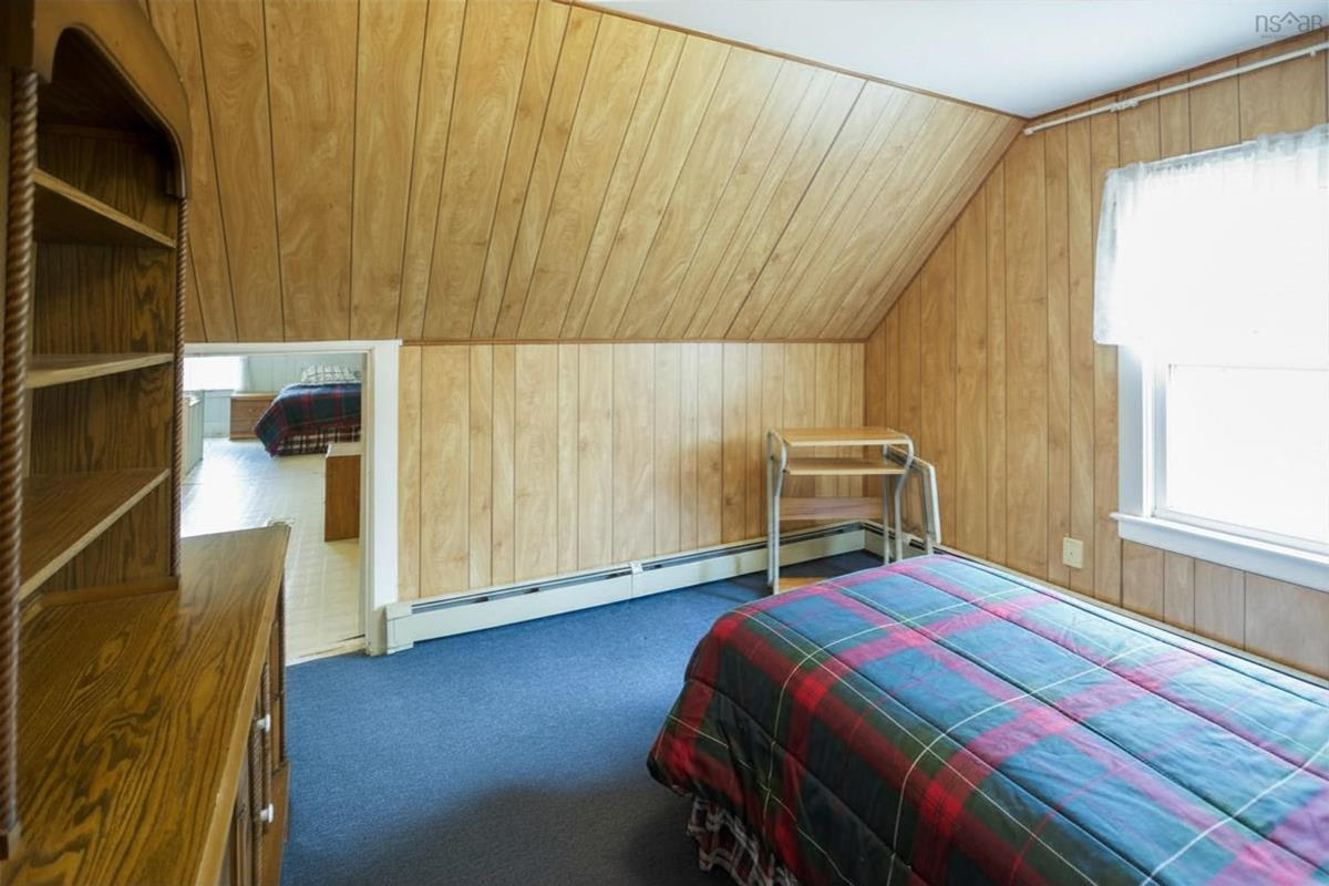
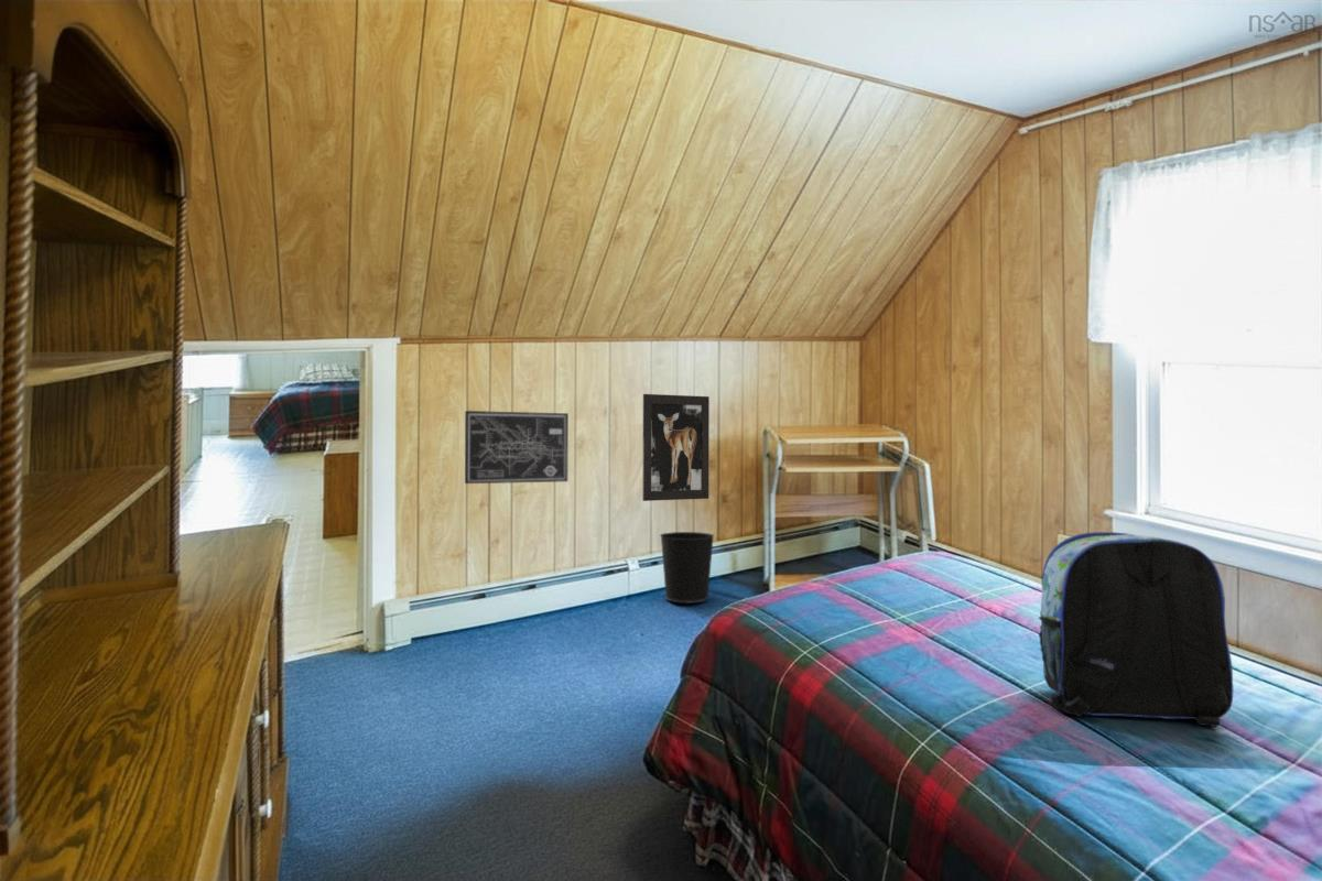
+ backpack [1038,531,1234,728]
+ wastebasket [659,531,716,605]
+ wall art [641,393,711,502]
+ wall art [464,410,570,485]
